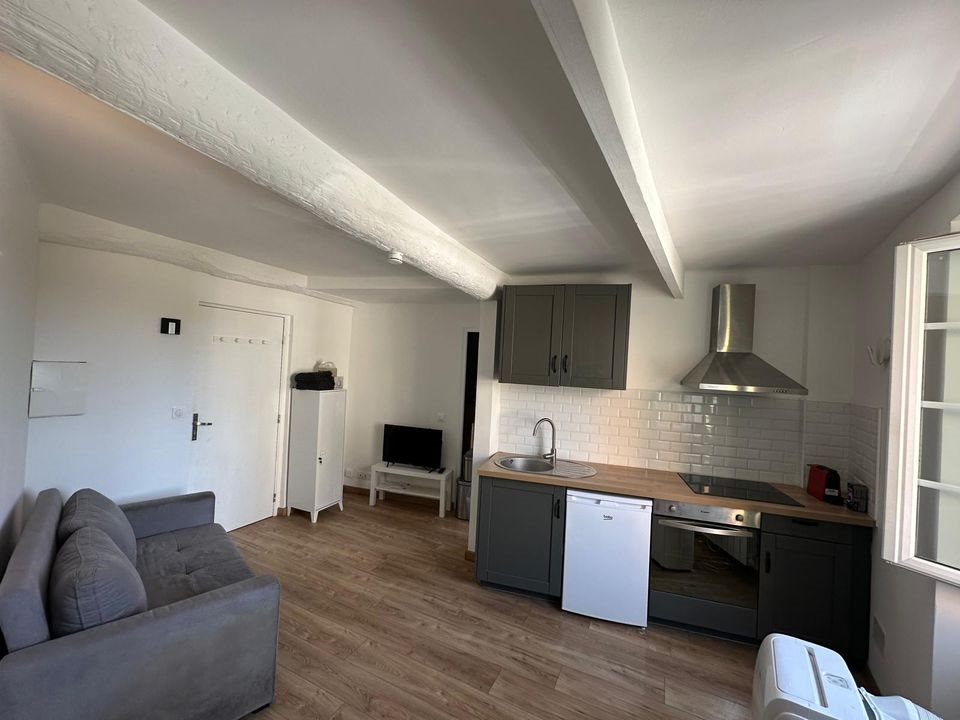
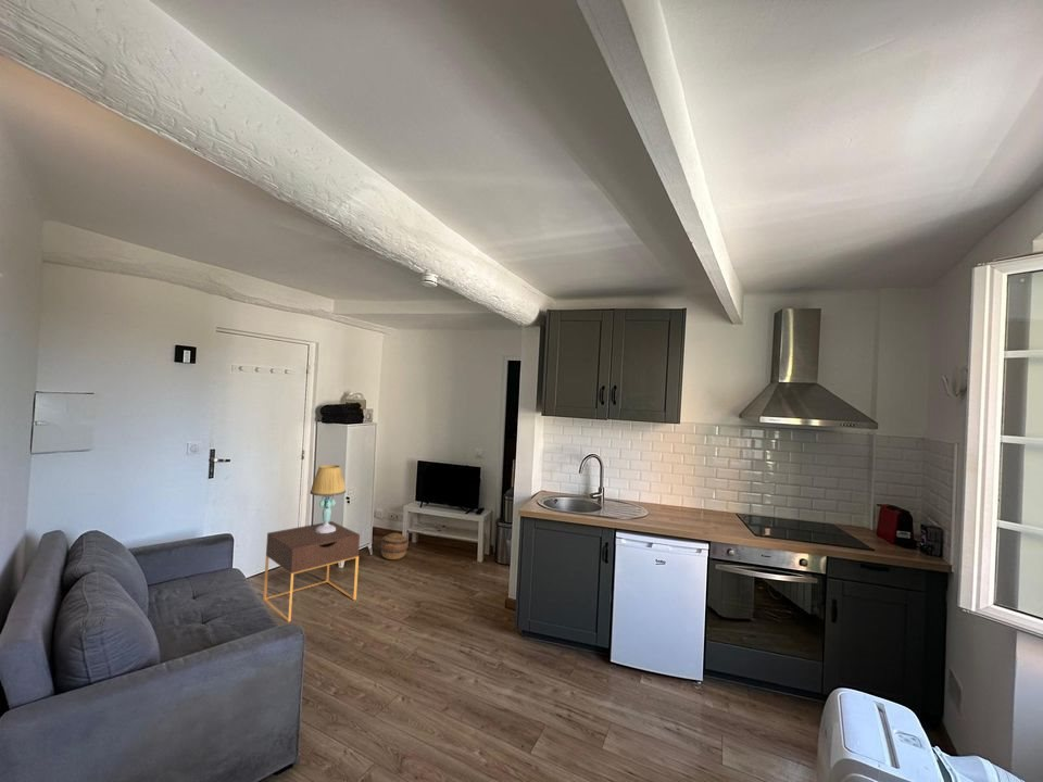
+ table lamp [309,464,347,533]
+ basket [380,532,409,560]
+ nightstand [262,520,361,623]
